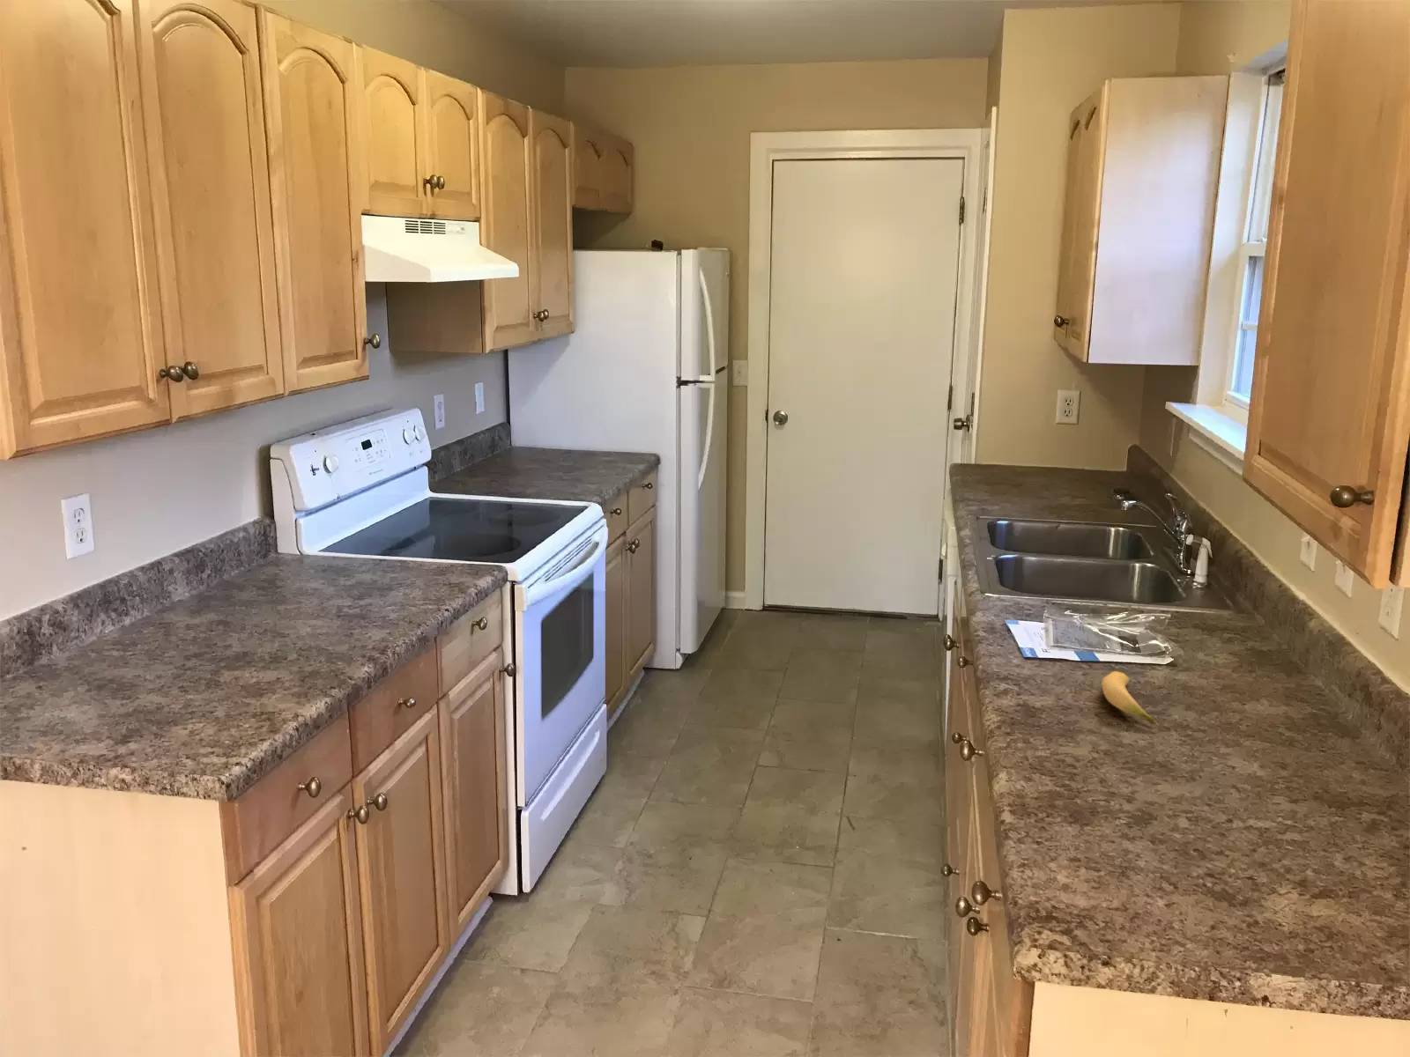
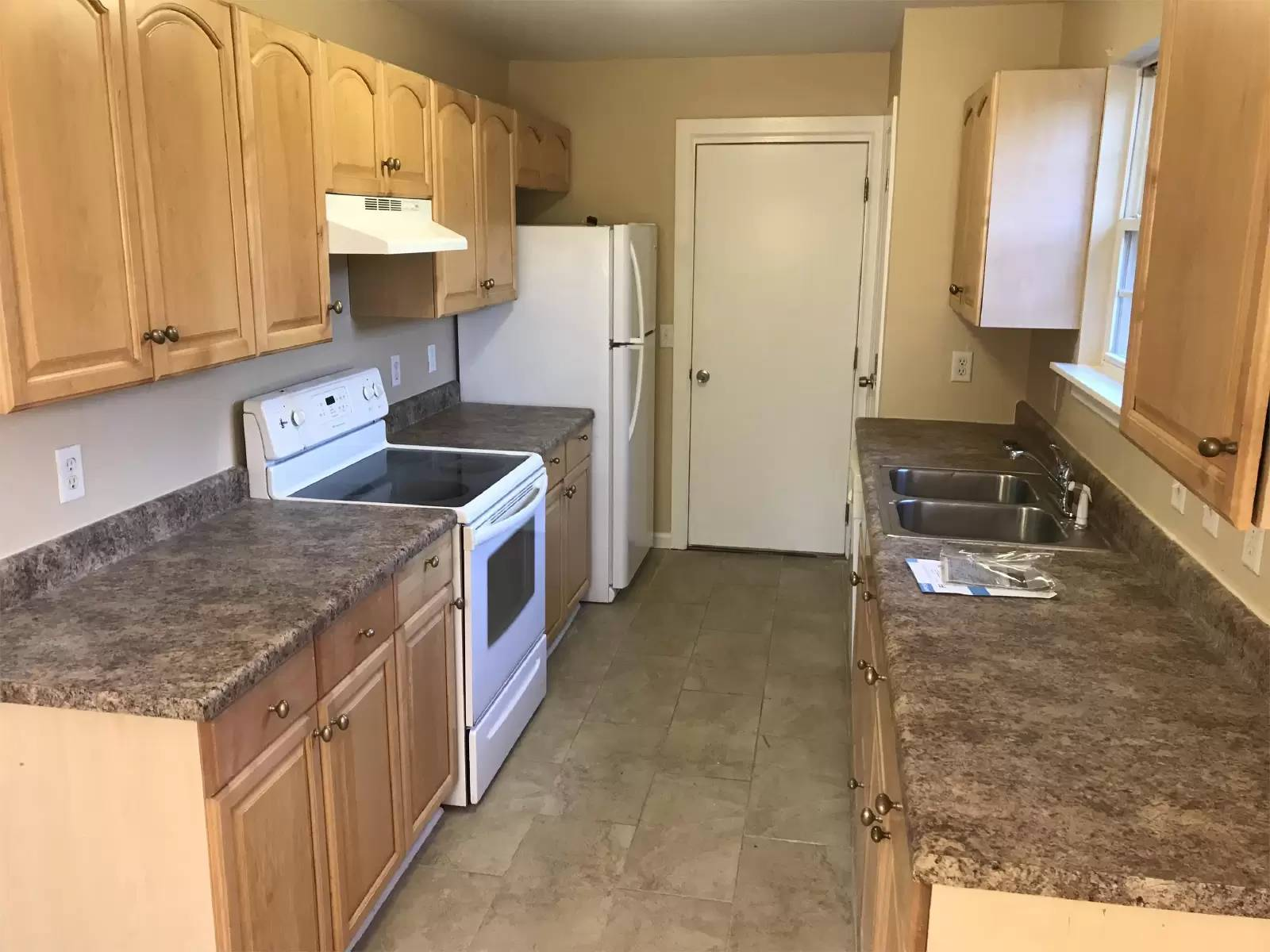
- banana [1100,671,1158,726]
